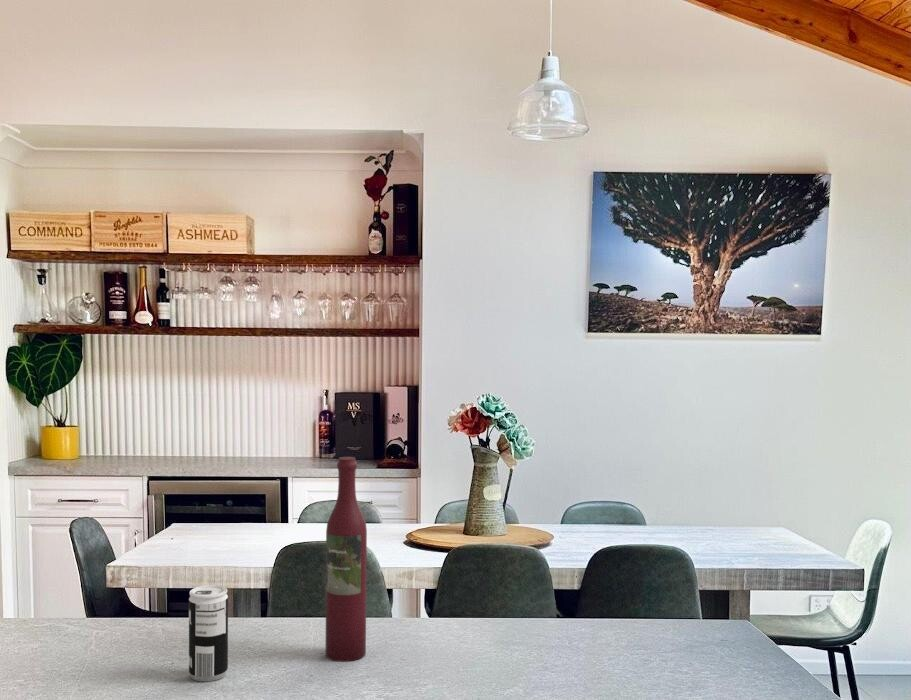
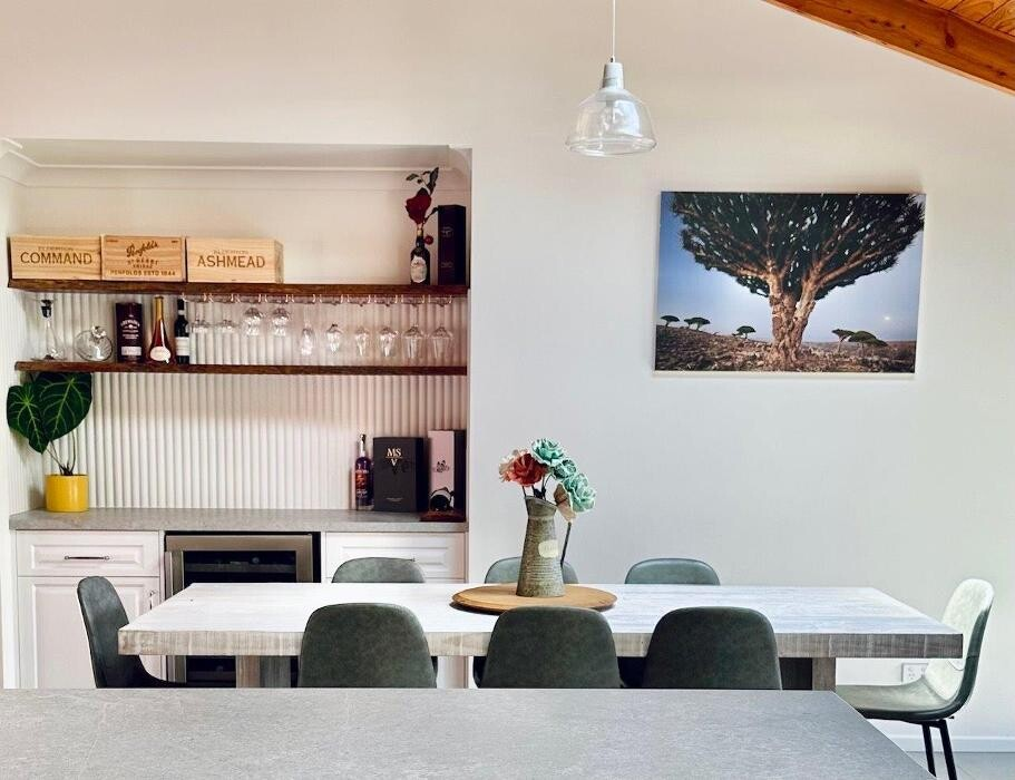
- wine bottle [324,456,368,663]
- beverage can [188,584,229,683]
